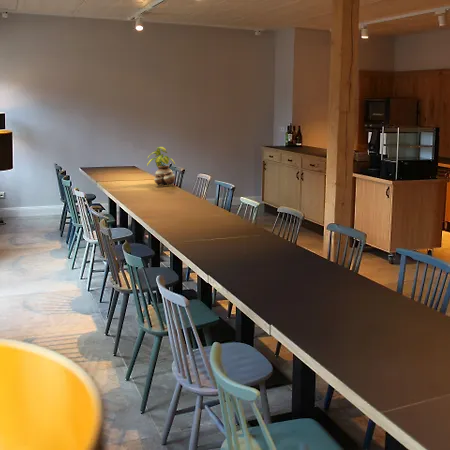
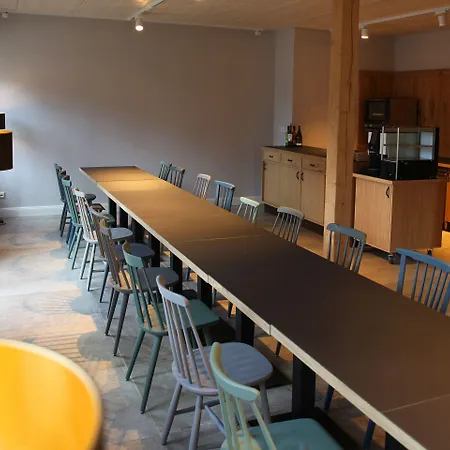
- potted plant [146,146,176,186]
